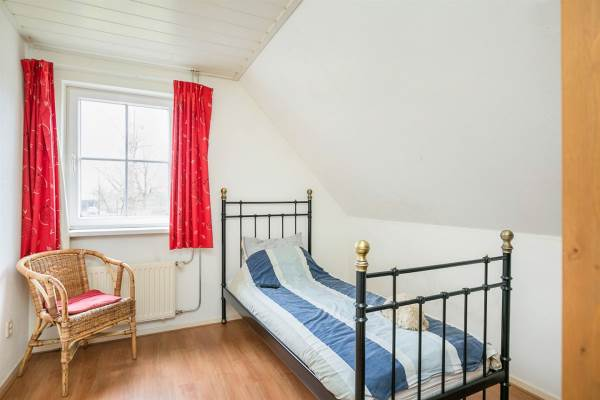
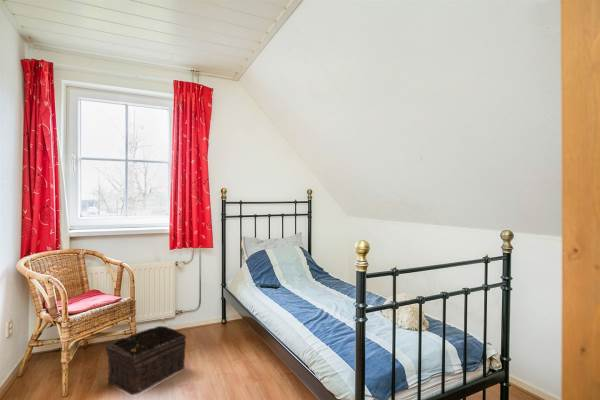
+ basket [103,325,187,396]
